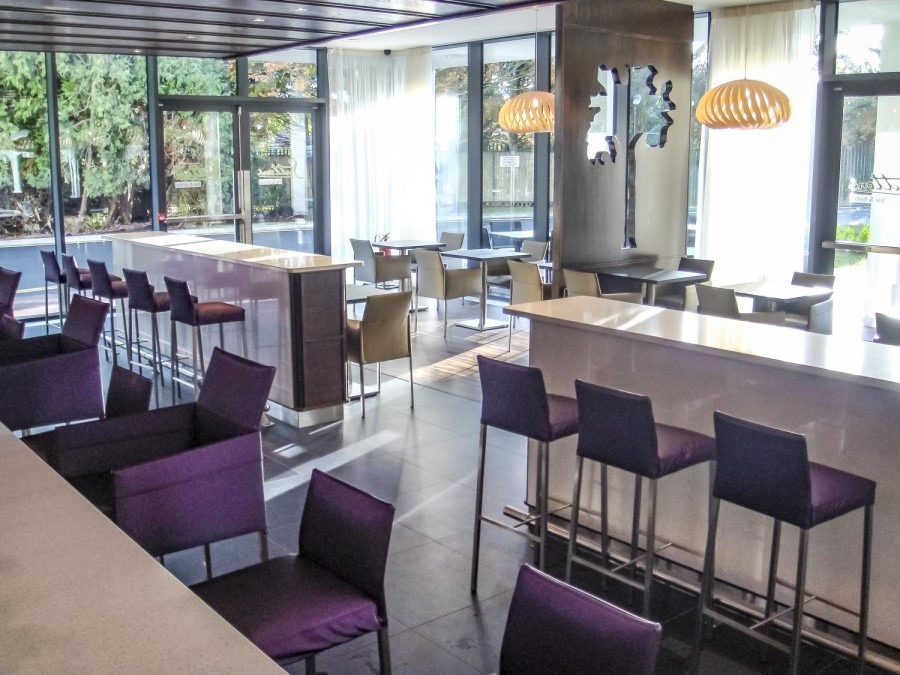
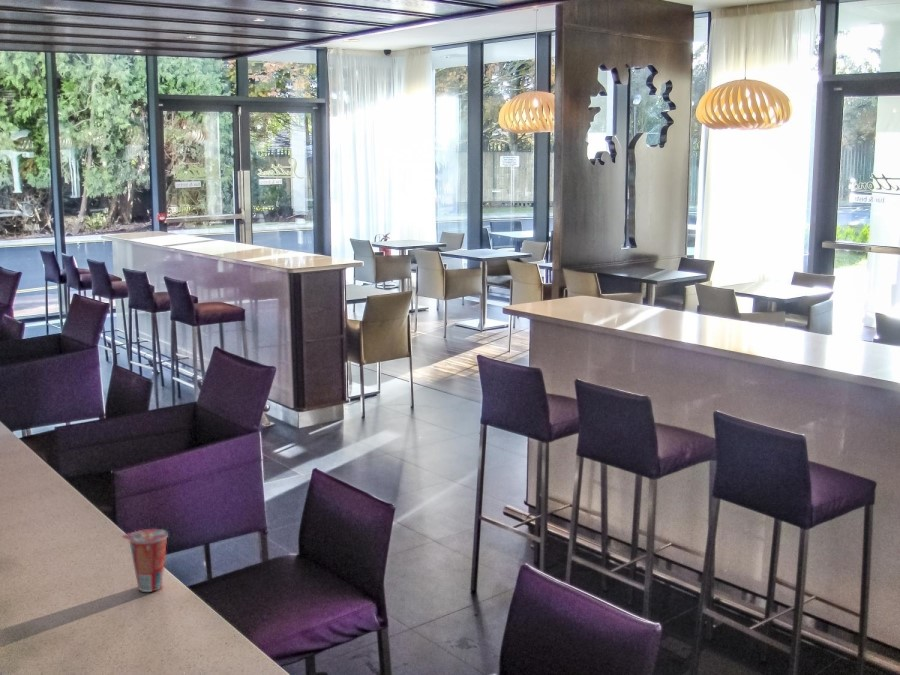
+ cup [121,528,169,593]
